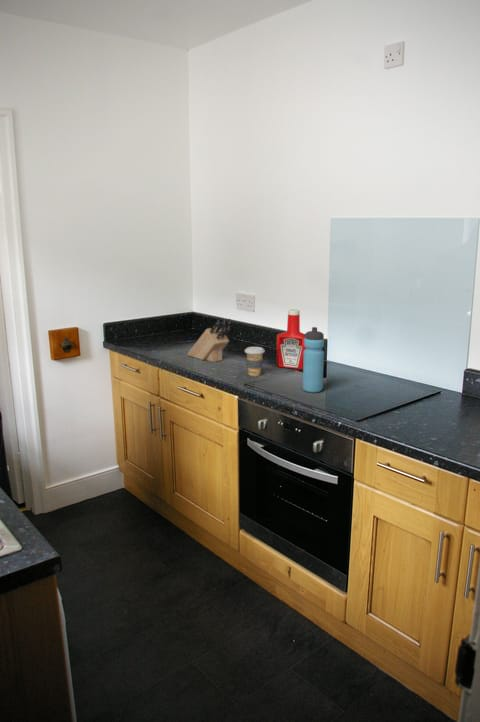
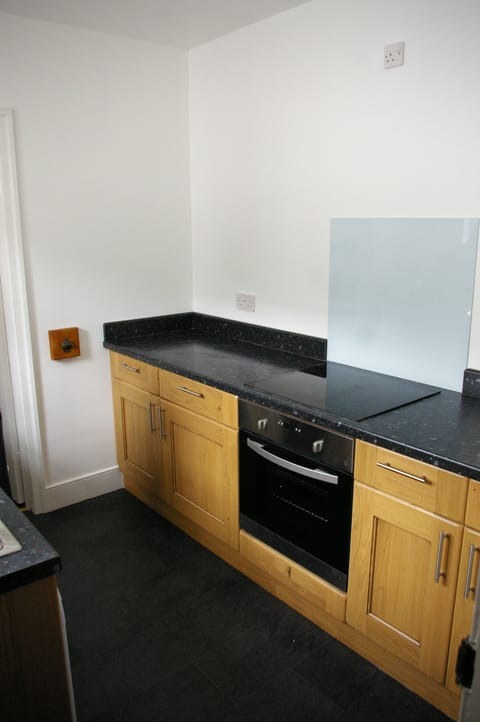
- water bottle [302,326,325,394]
- coffee cup [244,346,266,377]
- soap bottle [275,308,306,371]
- knife block [187,318,232,363]
